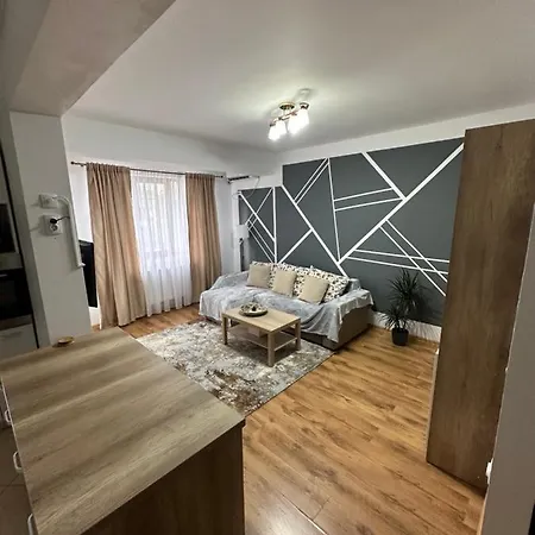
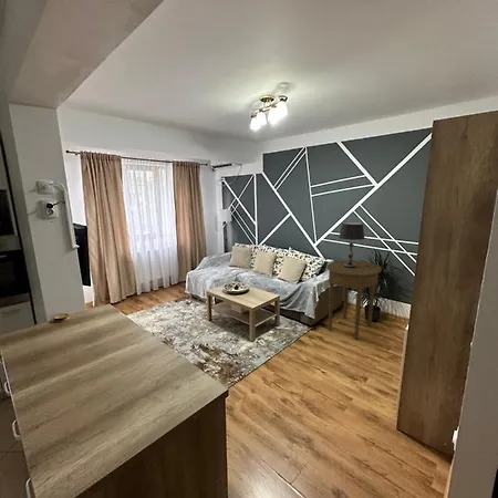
+ table lamp [338,221,366,268]
+ side table [325,260,383,341]
